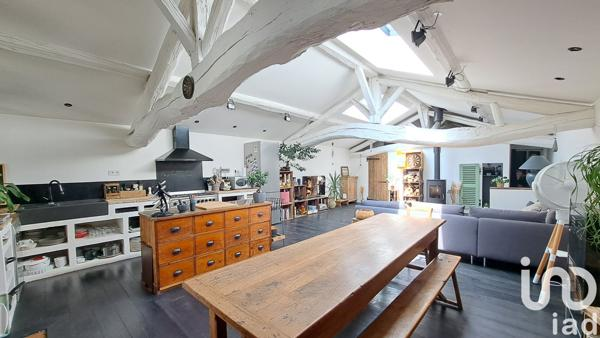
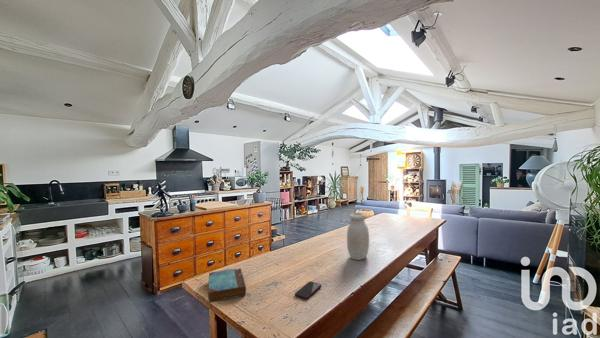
+ book [207,267,247,304]
+ jar [346,212,370,261]
+ smartphone [294,281,322,301]
